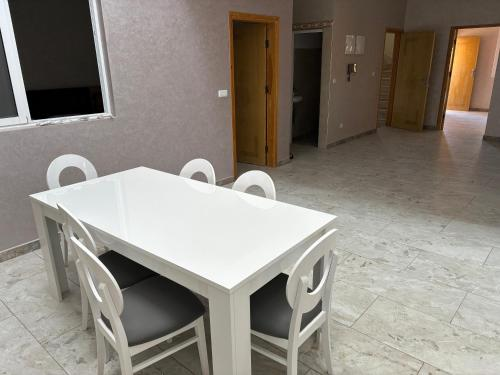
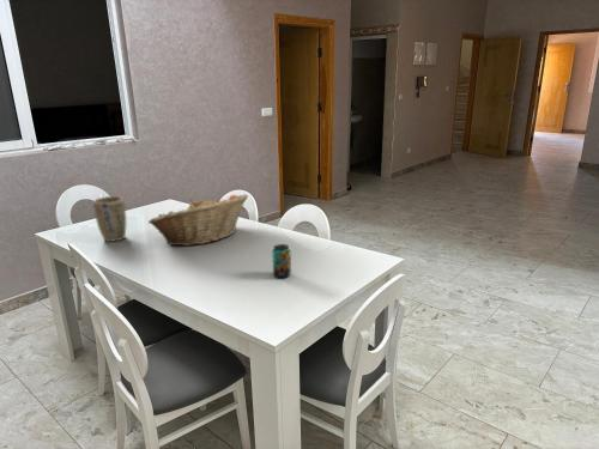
+ fruit basket [147,193,249,247]
+ plant pot [92,195,128,243]
+ beverage can [271,243,292,279]
